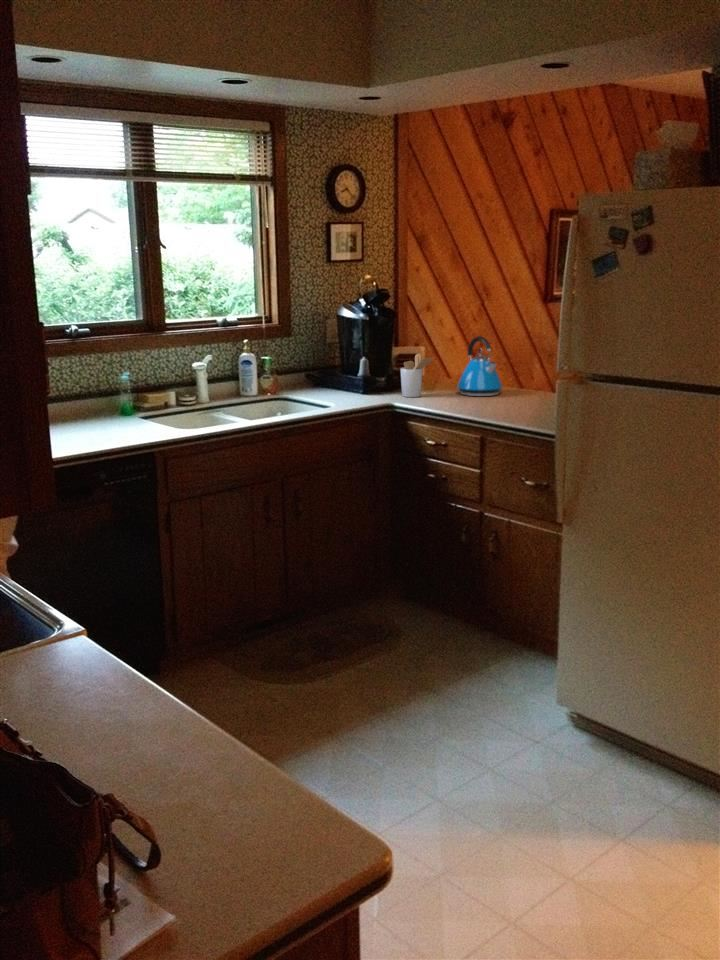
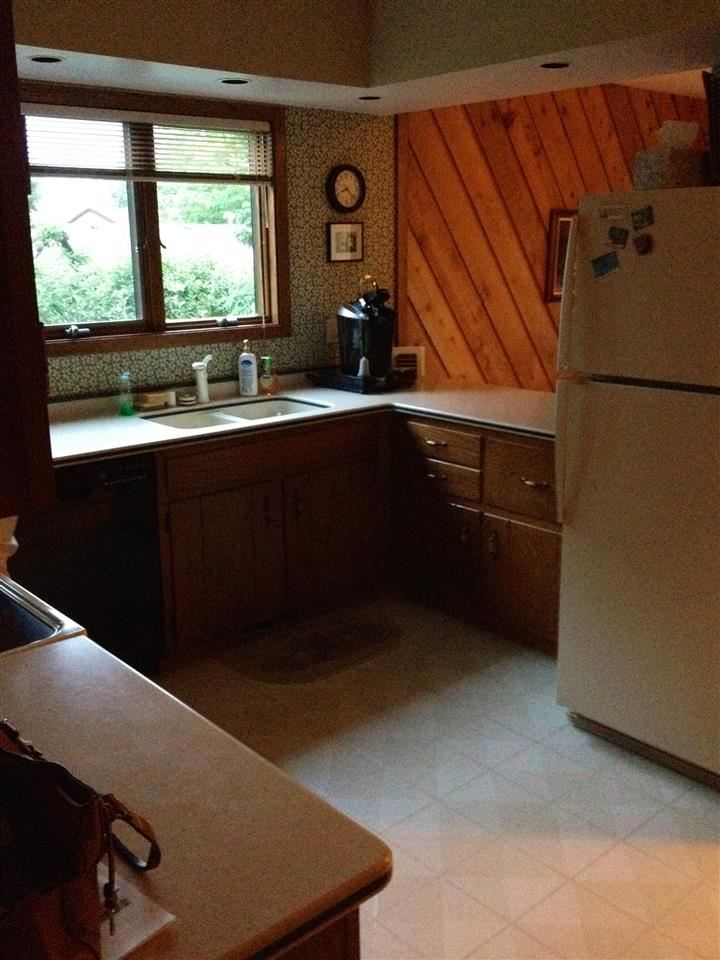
- kettle [456,335,503,397]
- utensil holder [399,353,435,398]
